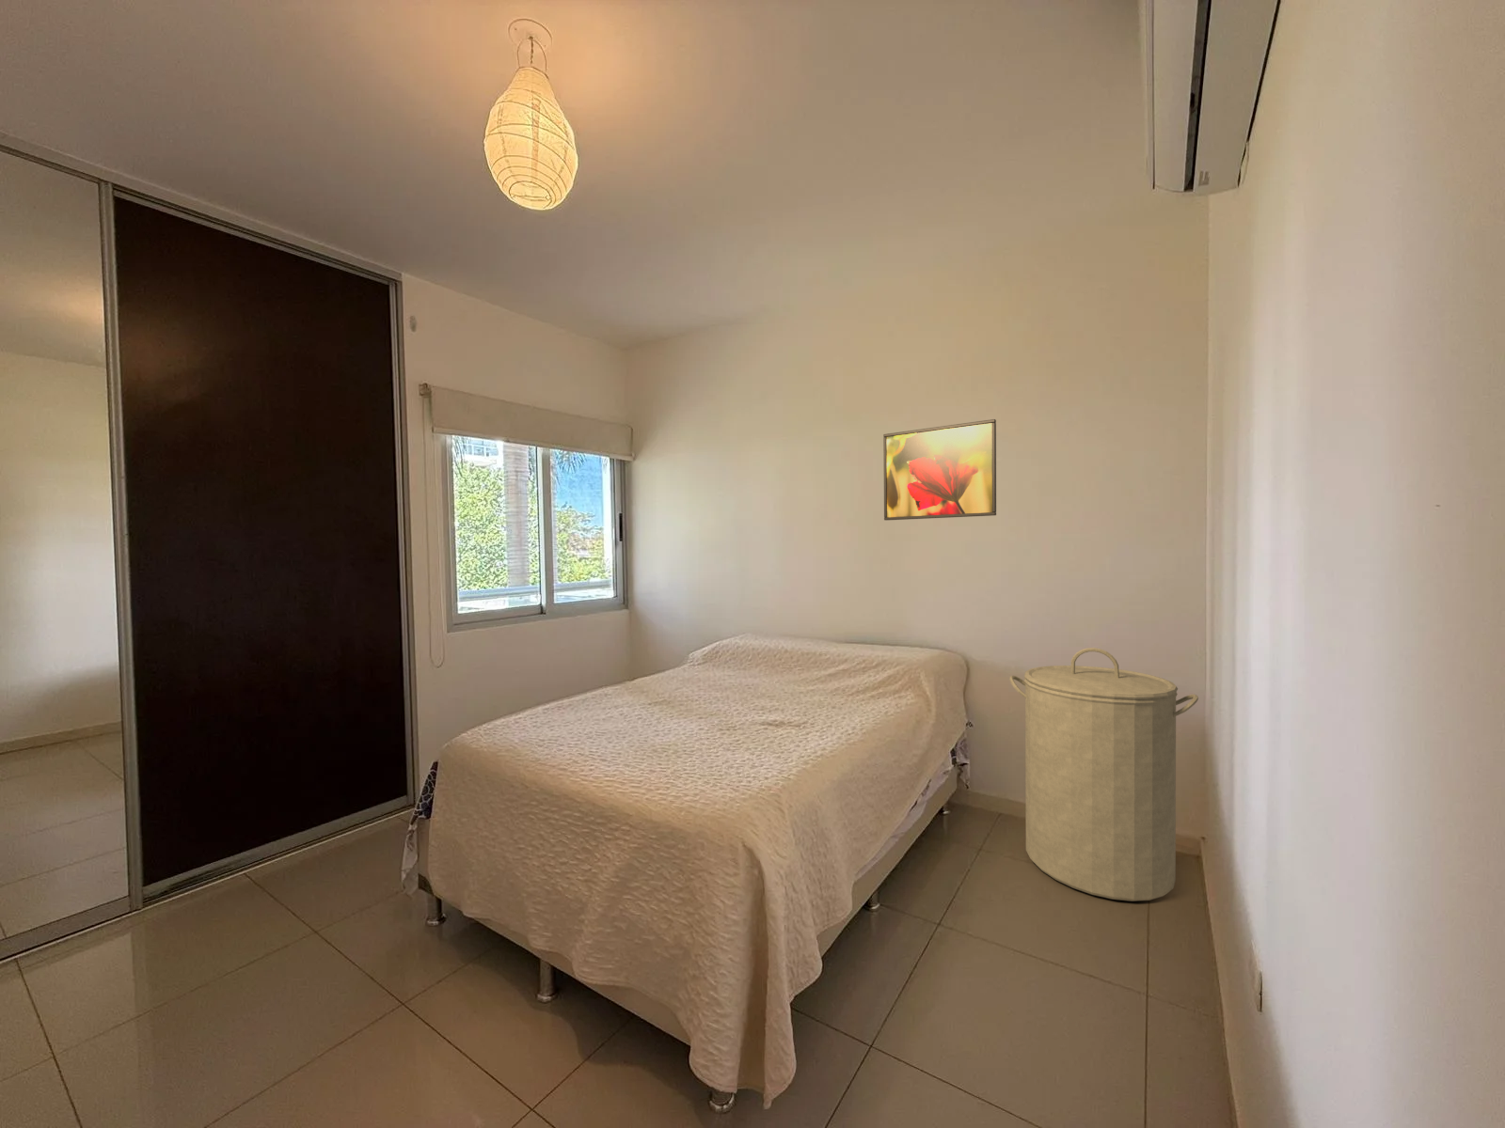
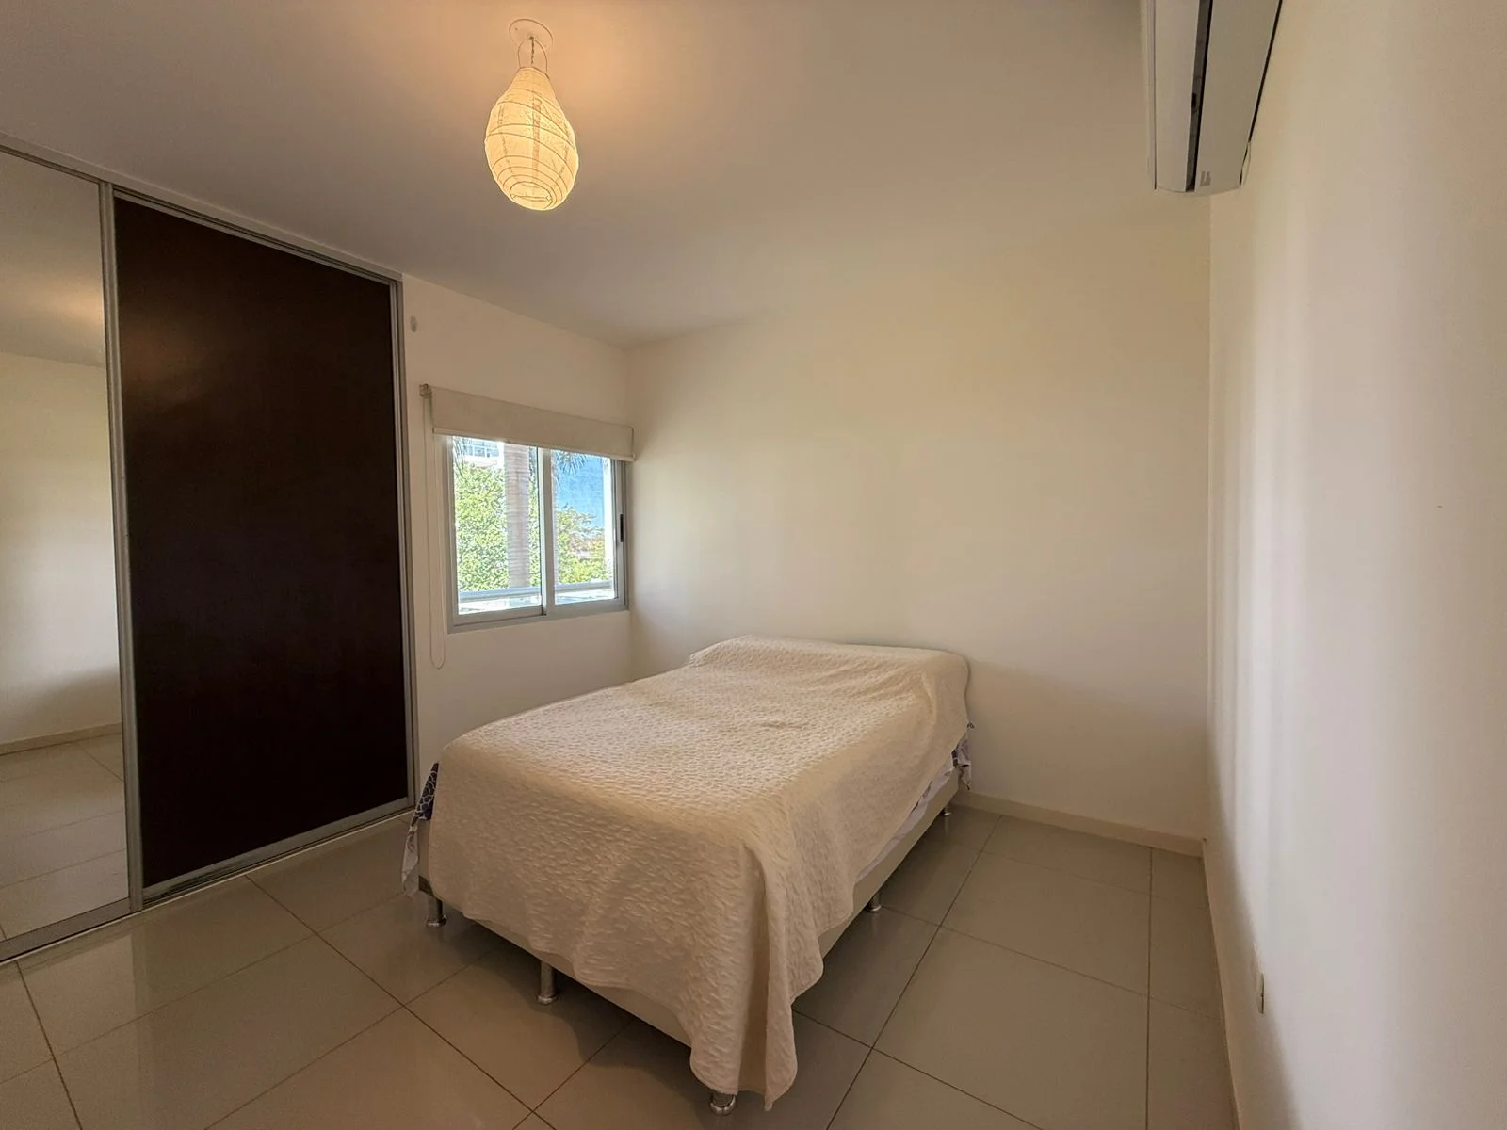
- laundry hamper [1008,647,1199,903]
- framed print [883,418,997,521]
